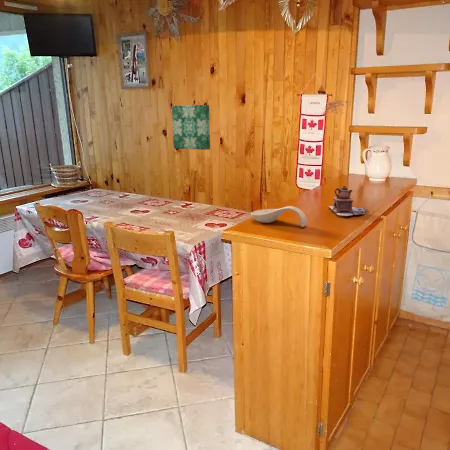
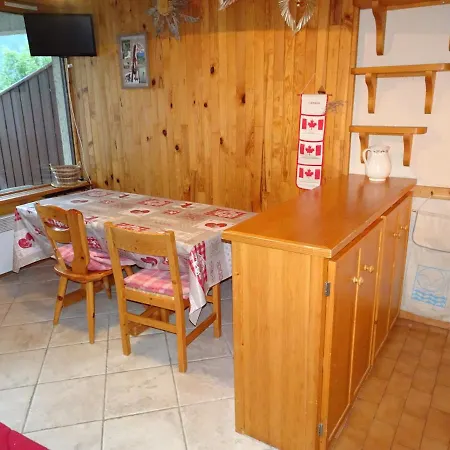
- spoon rest [250,205,309,228]
- wall art [171,104,211,151]
- teapot [327,185,367,217]
